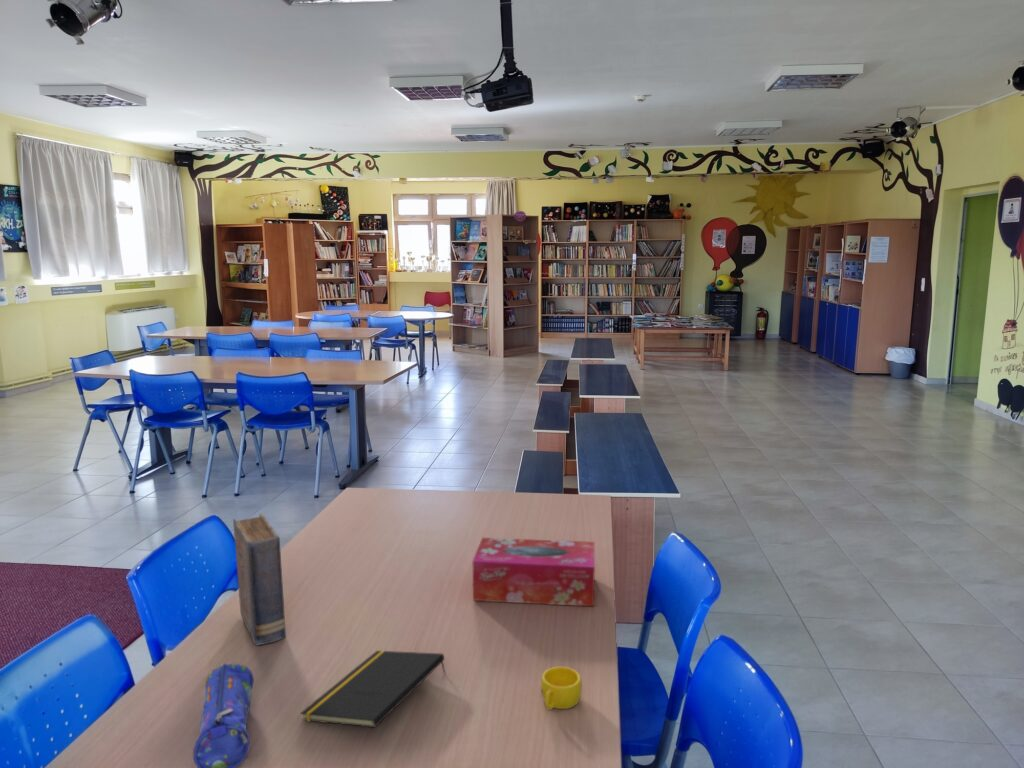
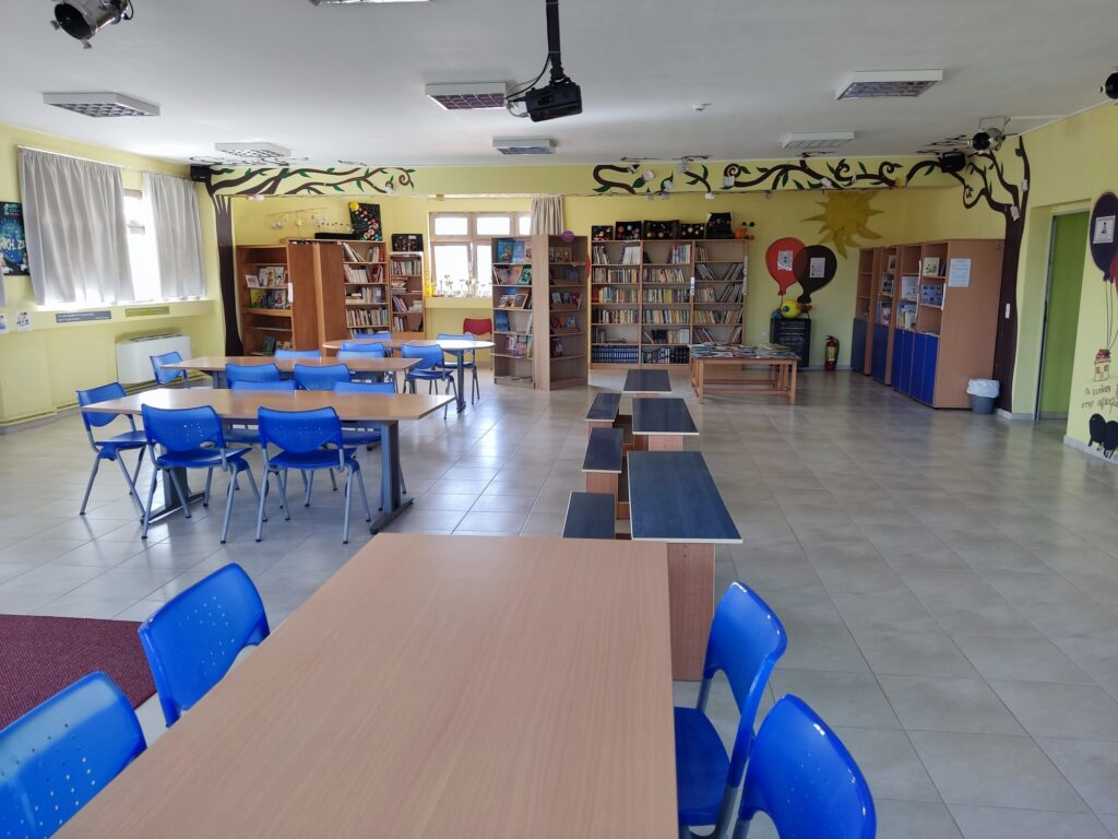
- pencil case [192,663,255,768]
- cup [540,666,583,711]
- book [232,513,287,646]
- tissue box [472,537,596,607]
- notepad [300,650,446,729]
